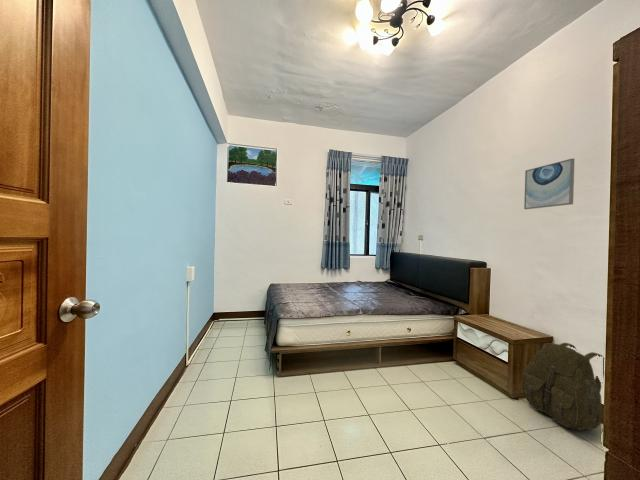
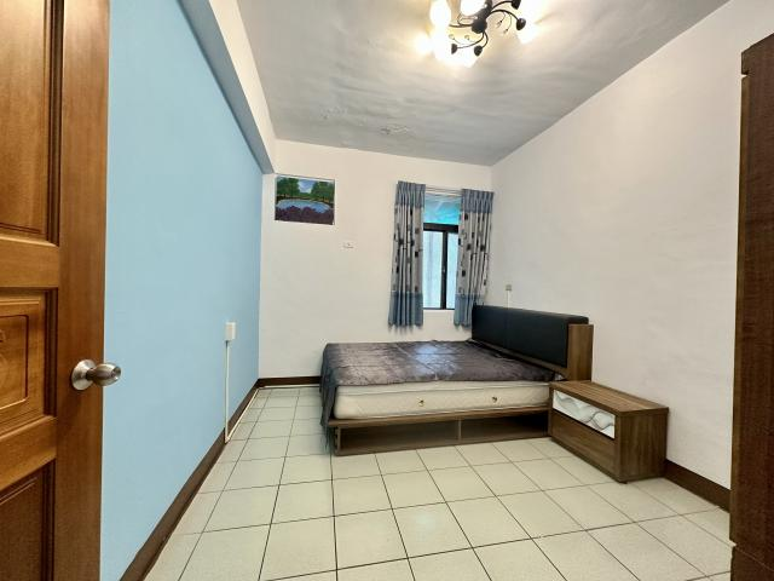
- backpack [521,342,605,431]
- wall art [523,158,576,210]
